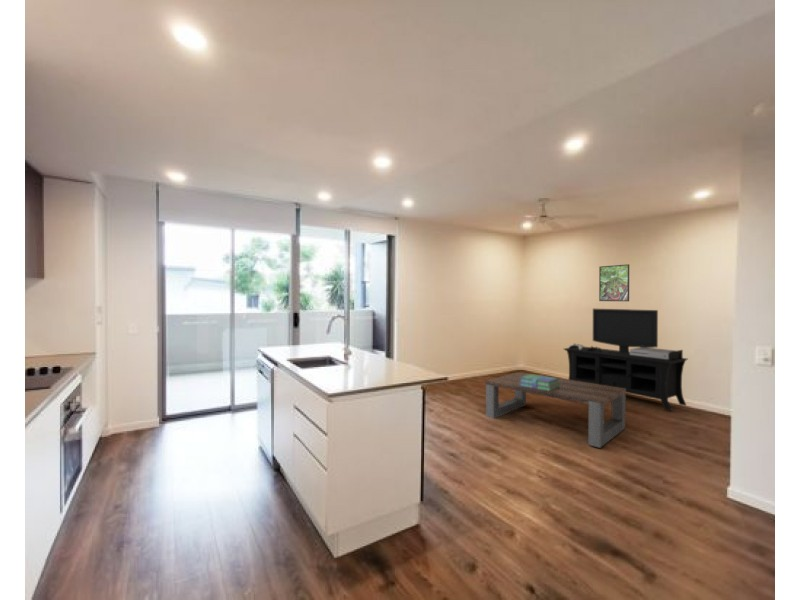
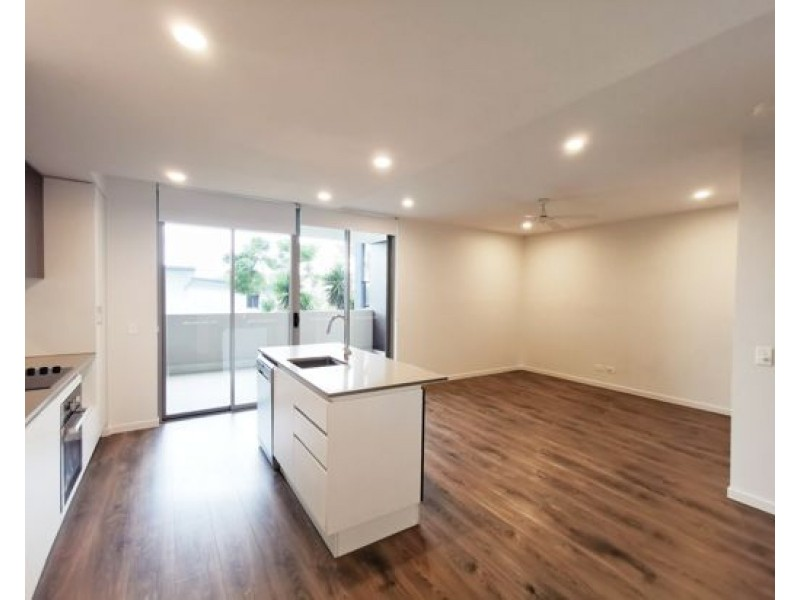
- stack of books [520,373,560,391]
- media console [563,308,688,412]
- coffee table [485,371,627,449]
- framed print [598,263,630,302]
